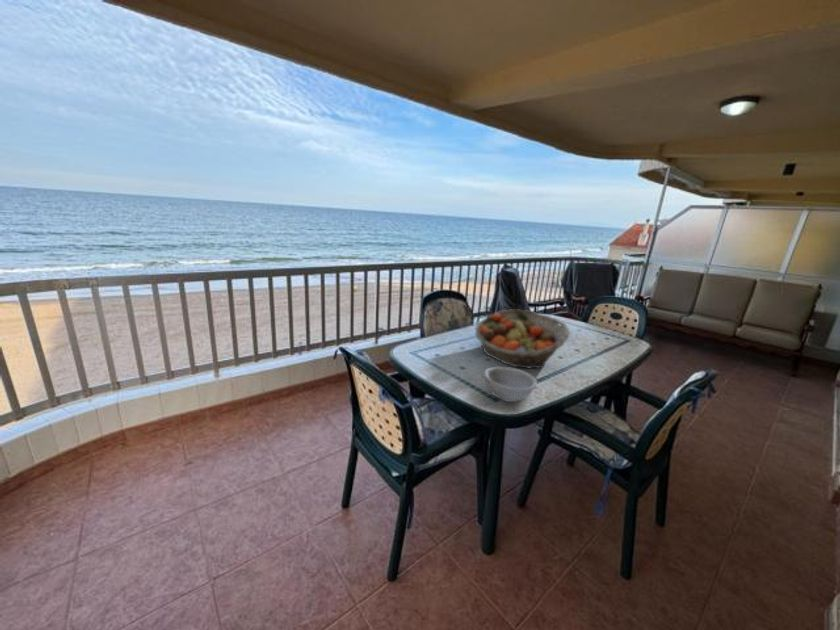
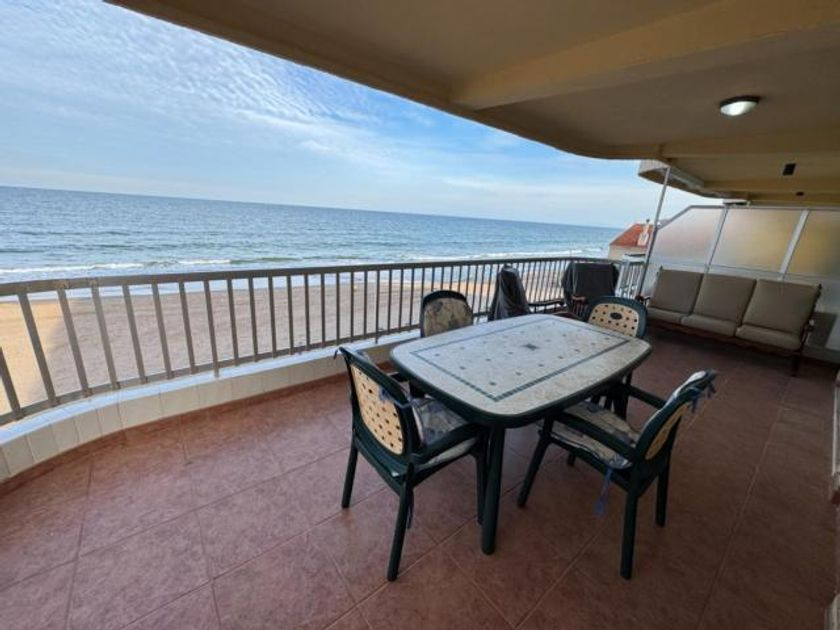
- bowl [481,366,539,403]
- fruit basket [474,308,571,370]
